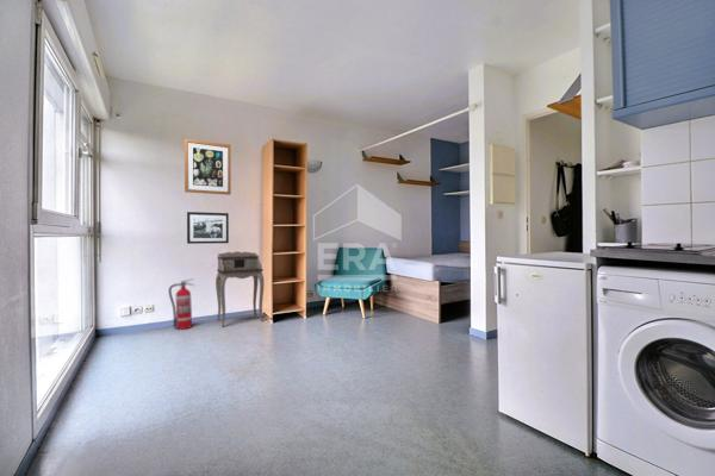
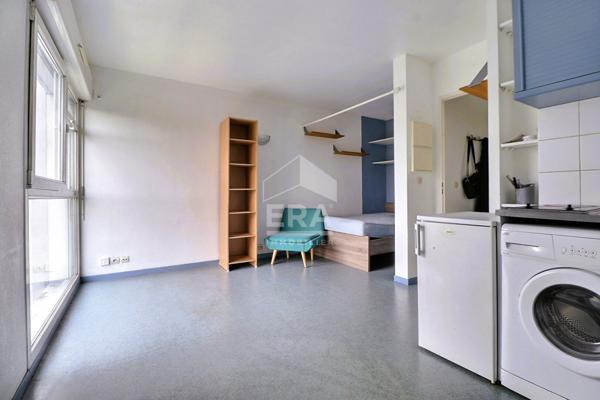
- wall art [184,138,232,196]
- desk [214,250,265,327]
- picture frame [186,211,230,245]
- fire extinguisher [168,277,195,331]
